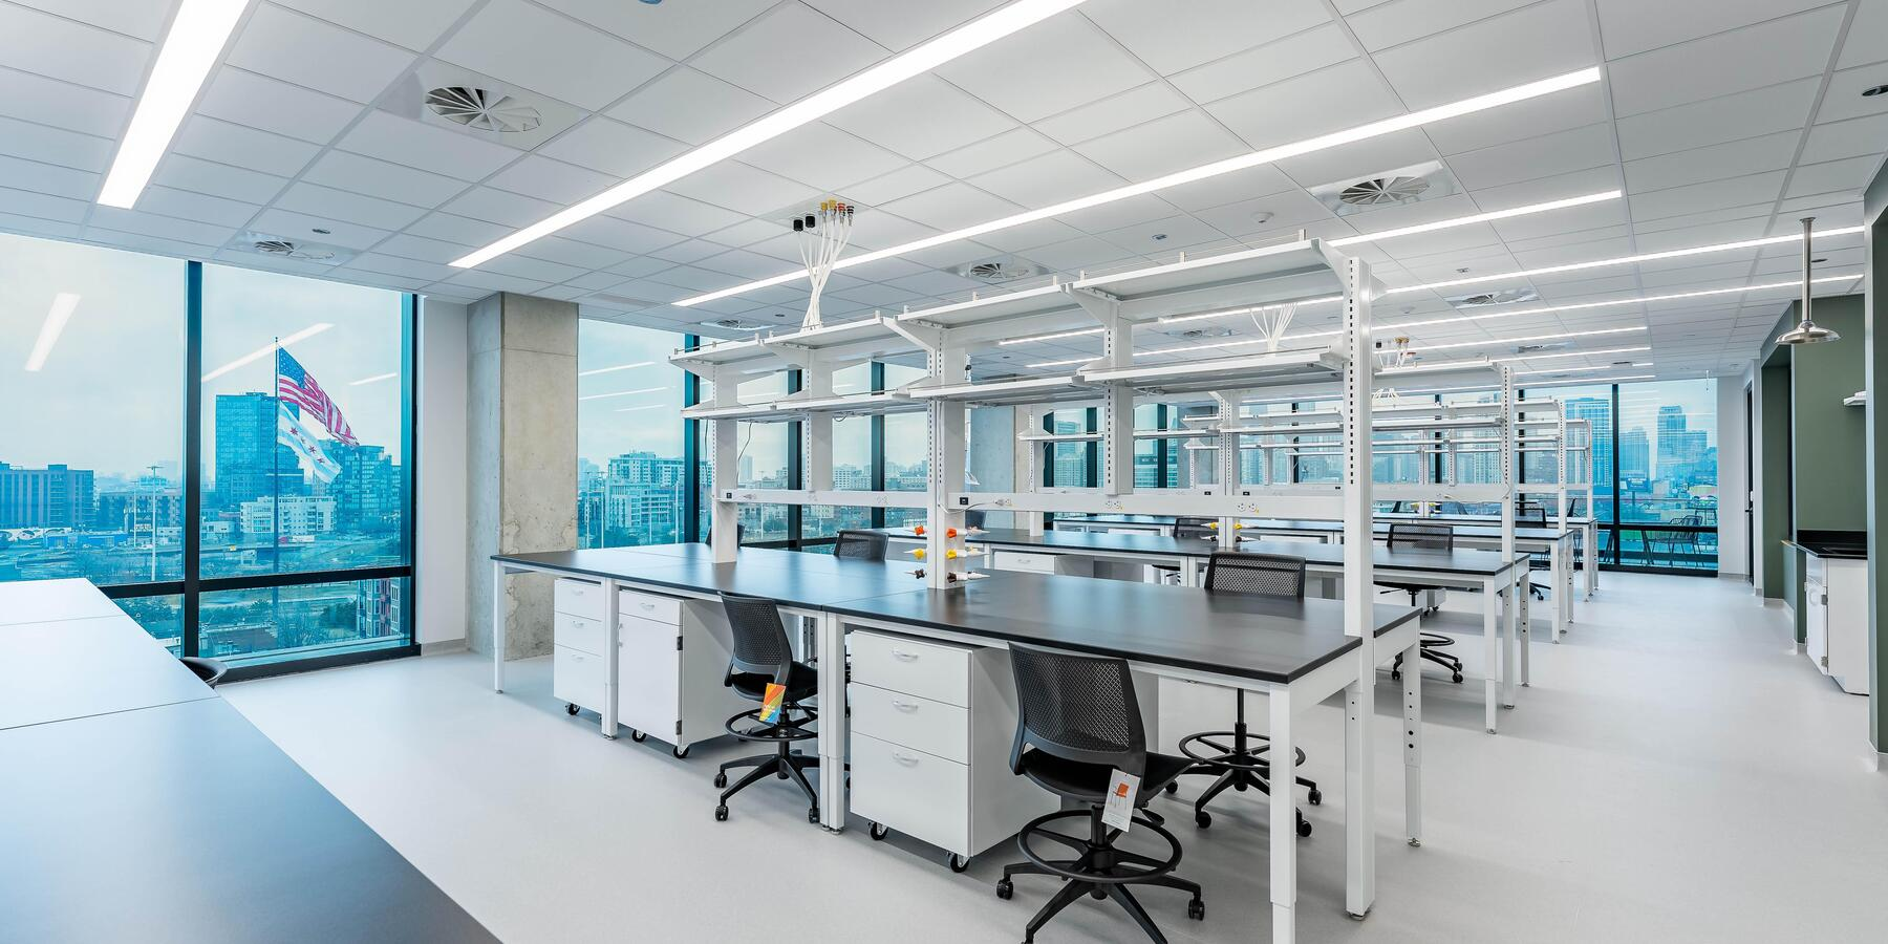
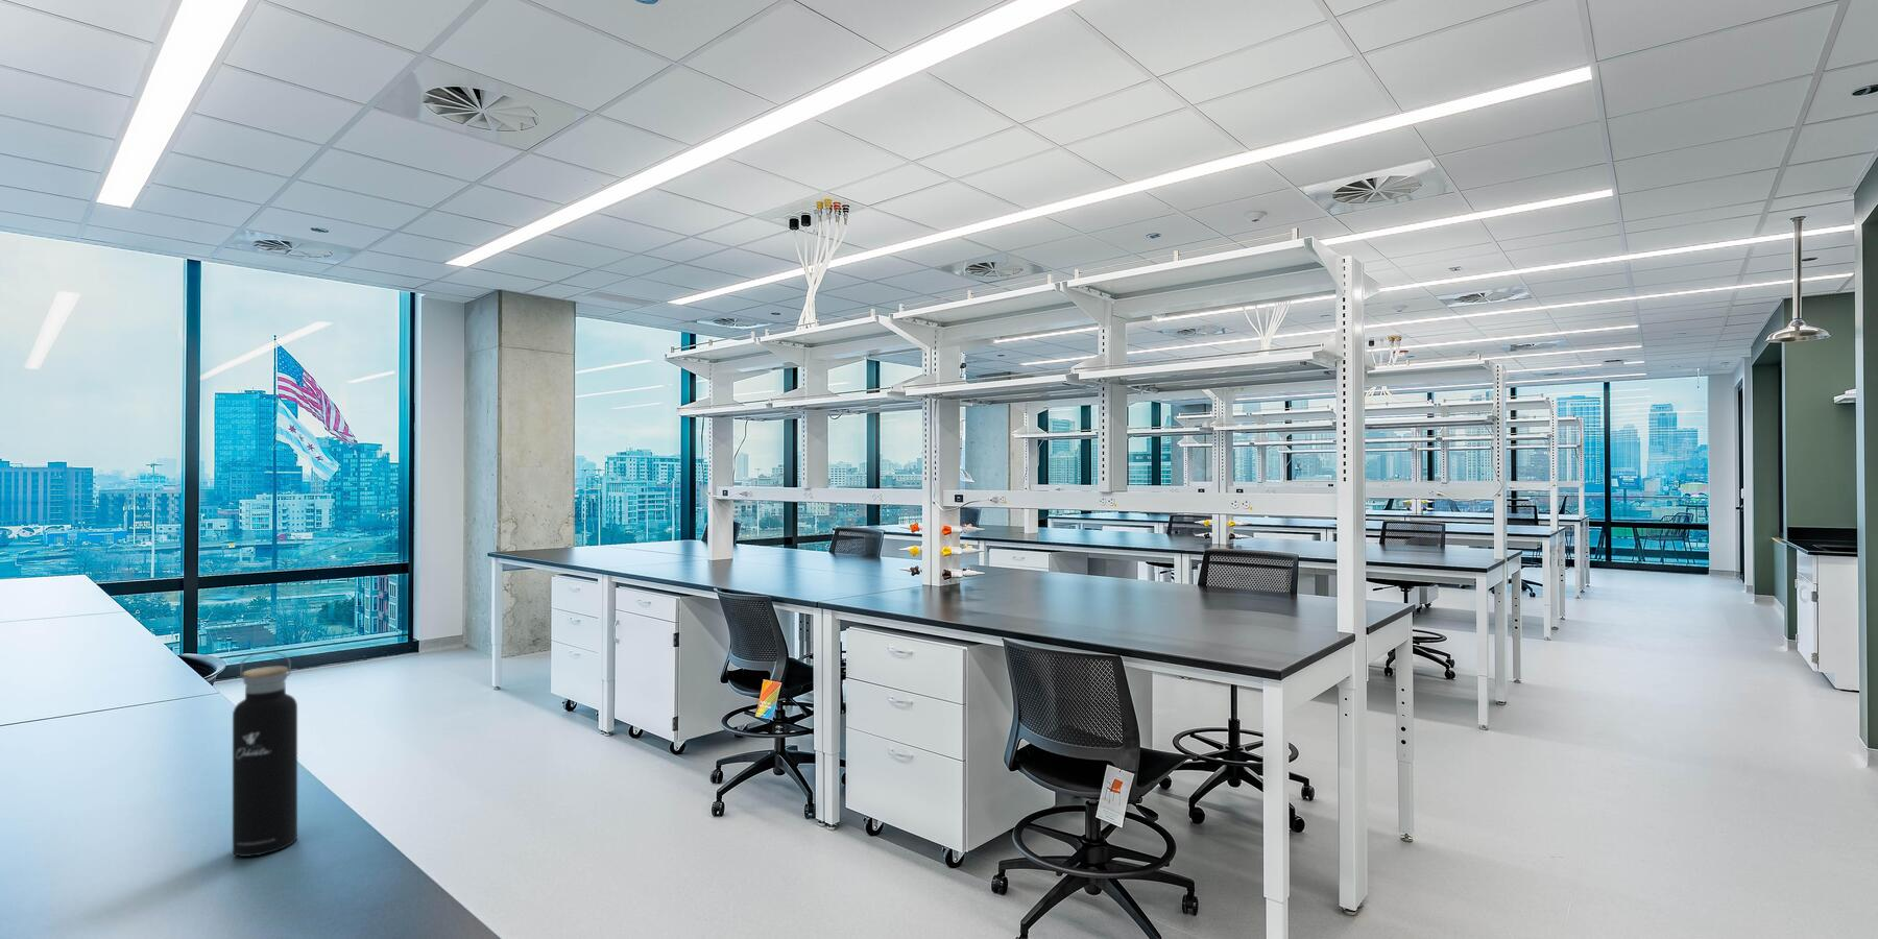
+ water bottle [231,652,298,858]
